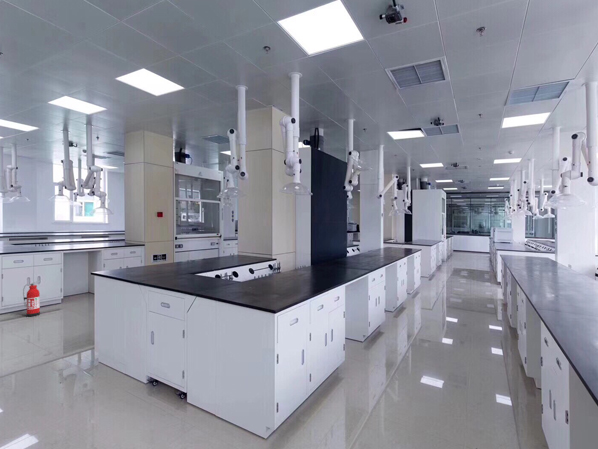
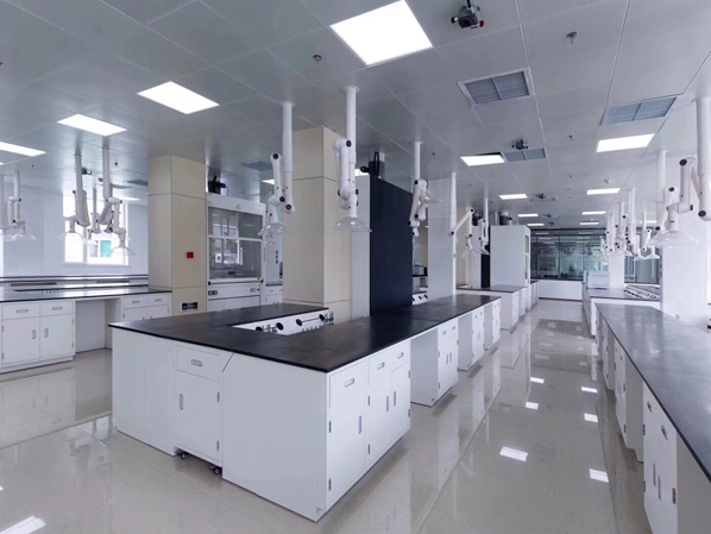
- fire extinguisher [22,279,42,318]
